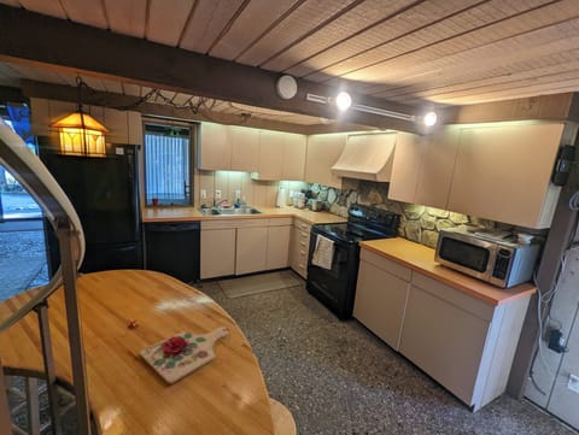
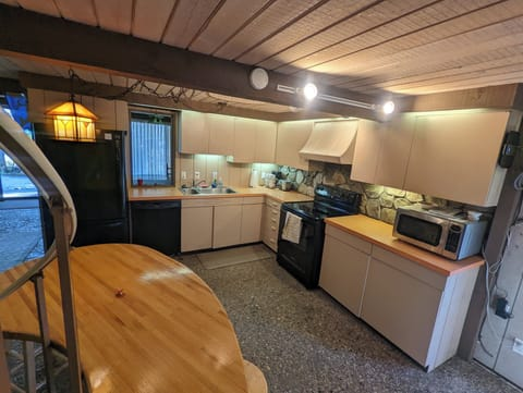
- cutting board [139,325,230,386]
